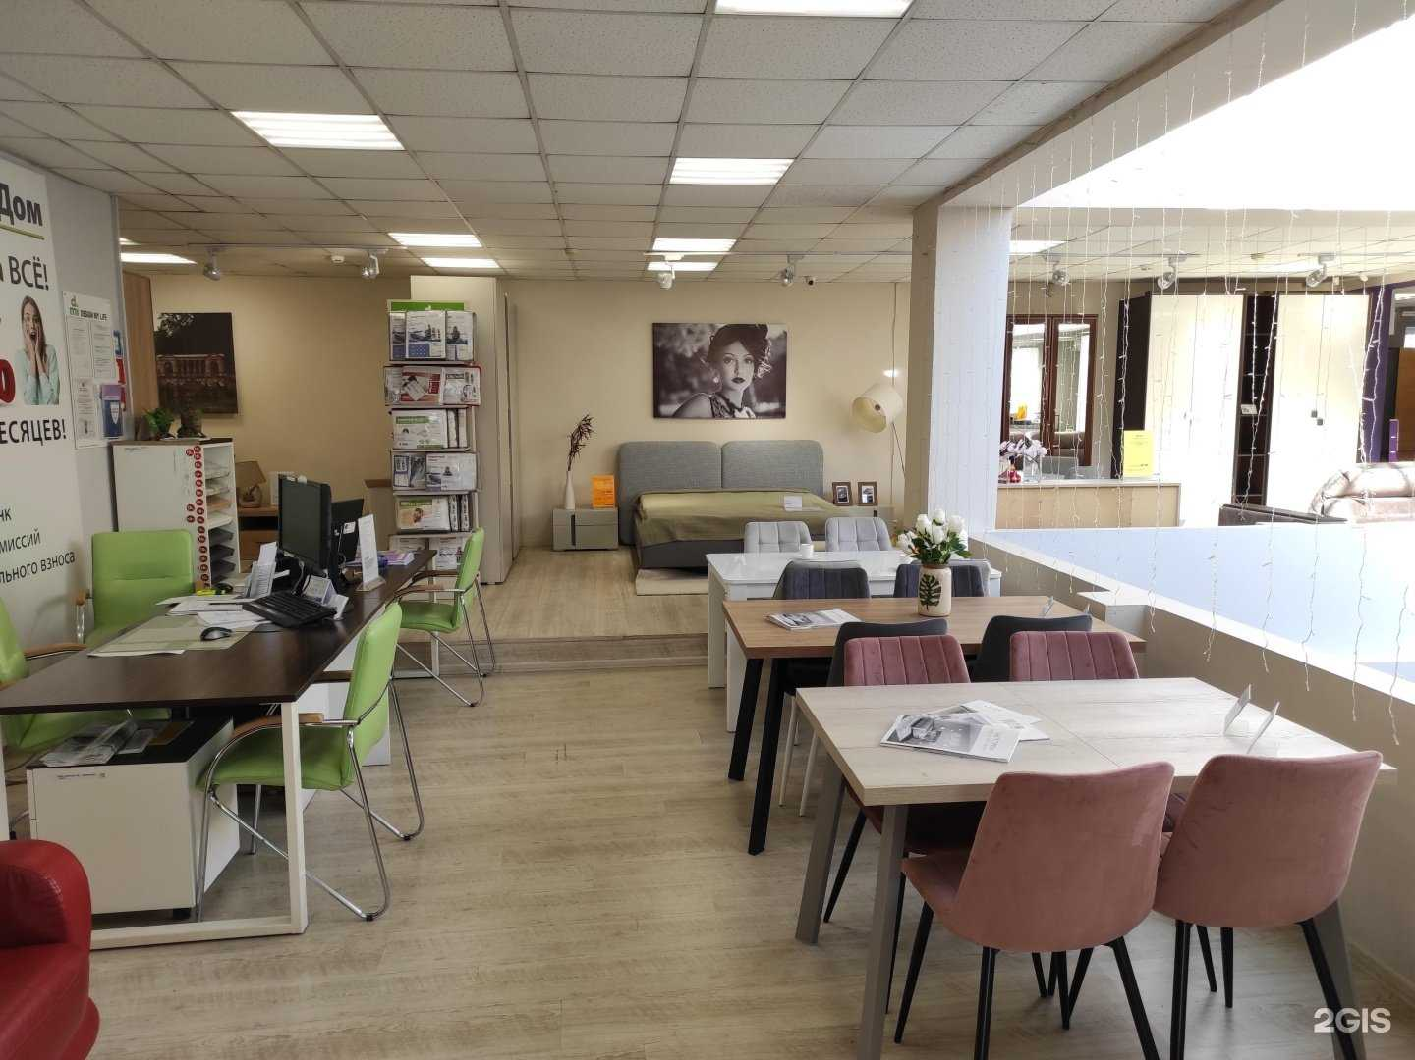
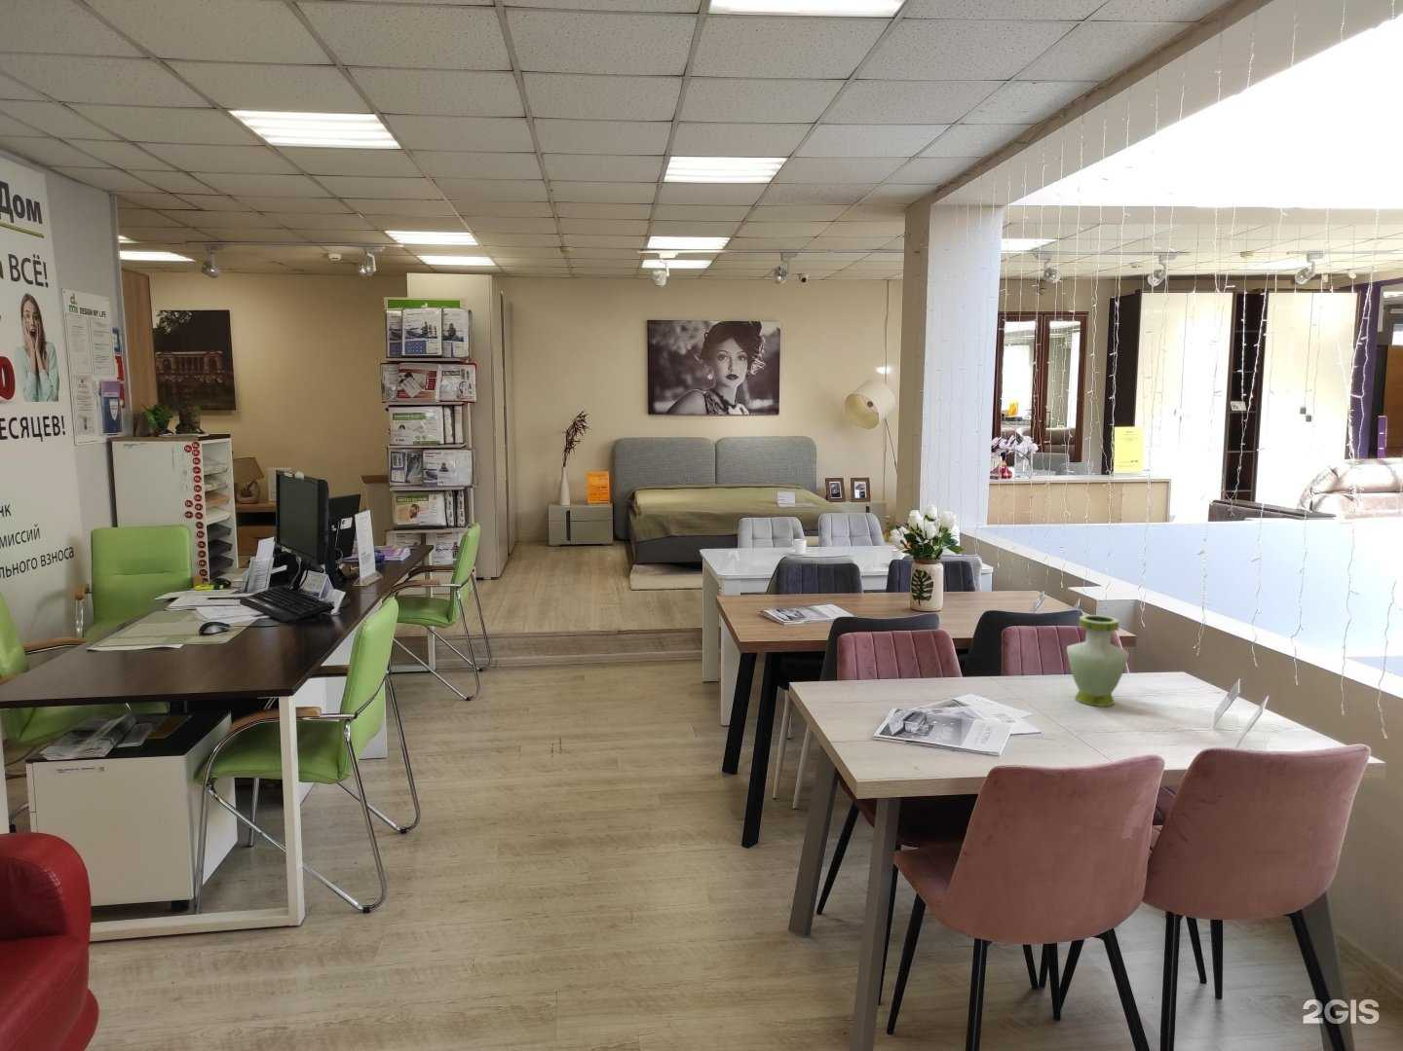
+ vase [1066,614,1130,708]
